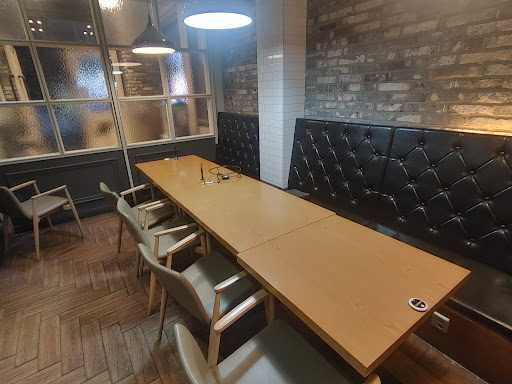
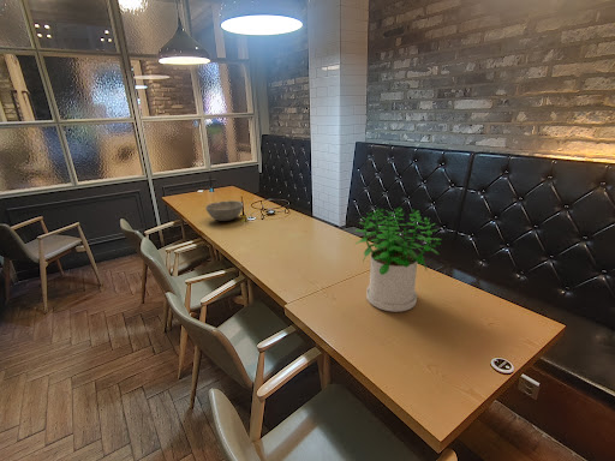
+ bowl [204,199,244,222]
+ potted plant [353,206,442,313]
